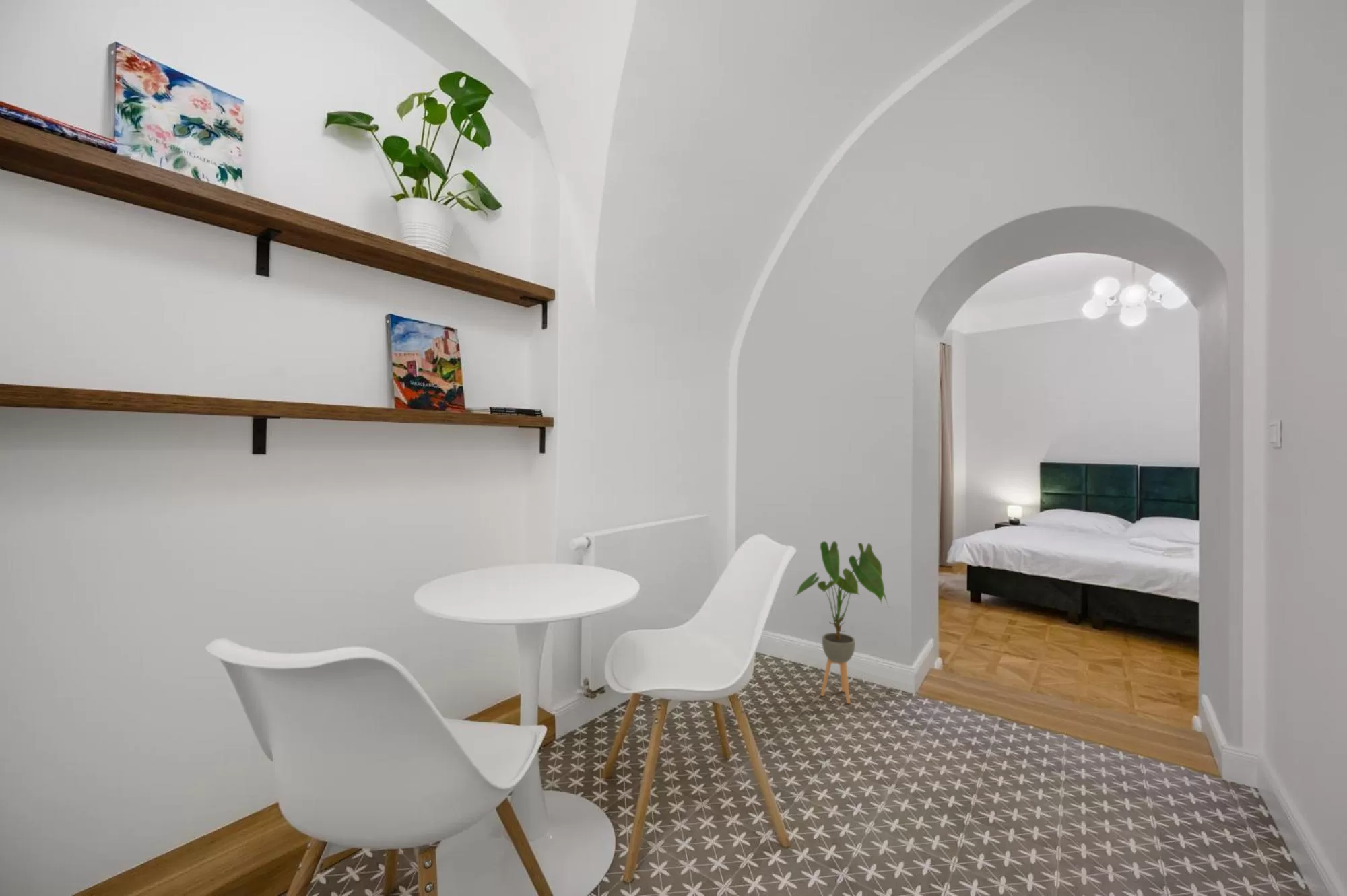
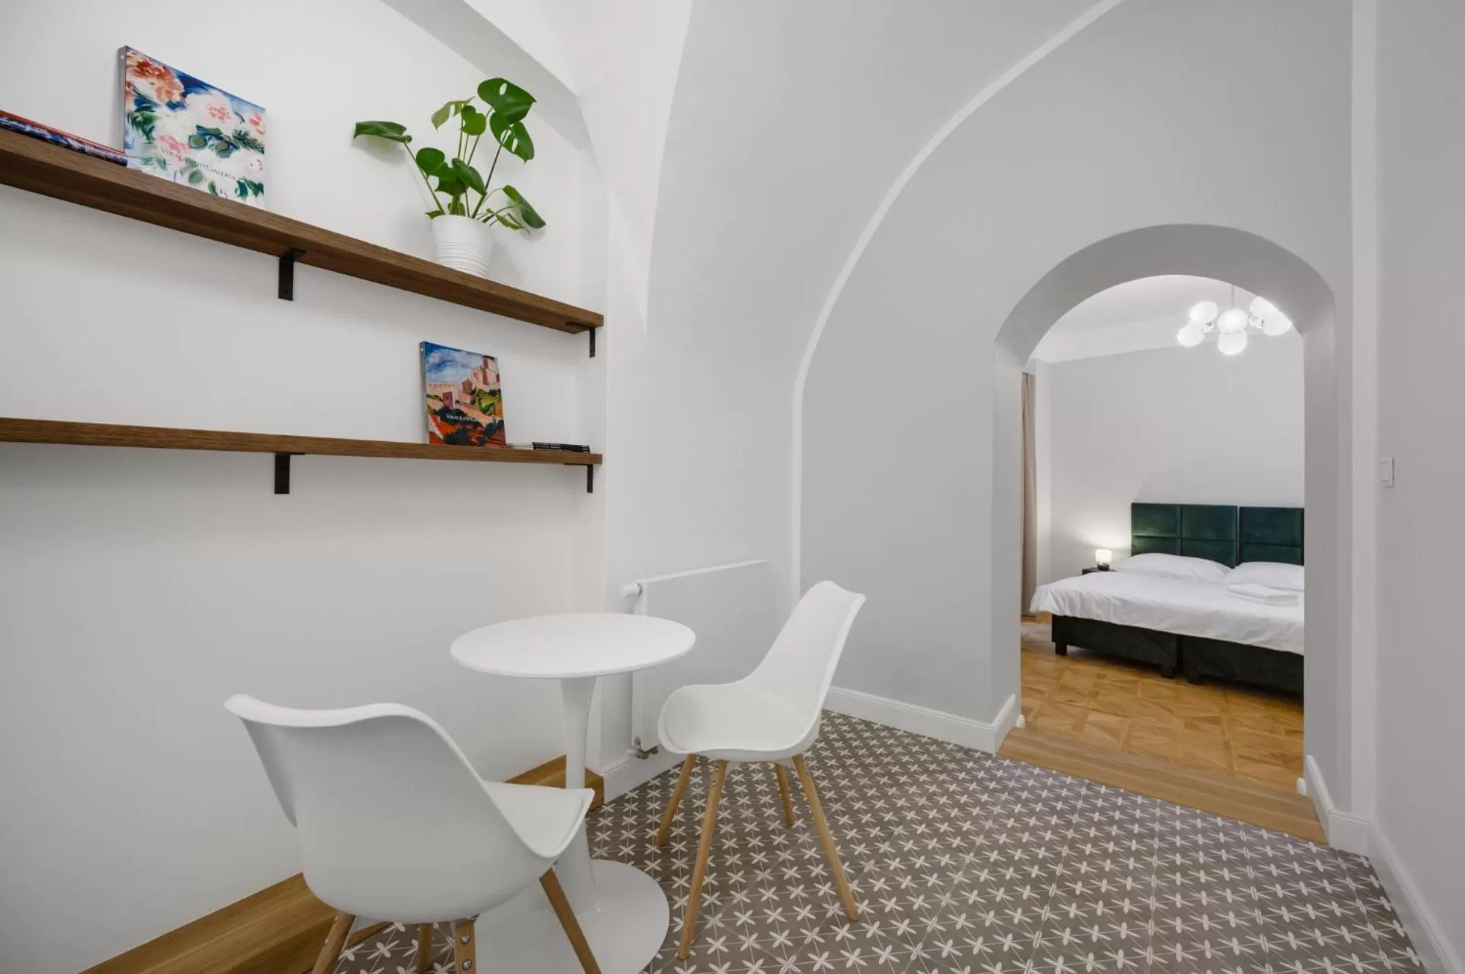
- house plant [794,541,890,704]
